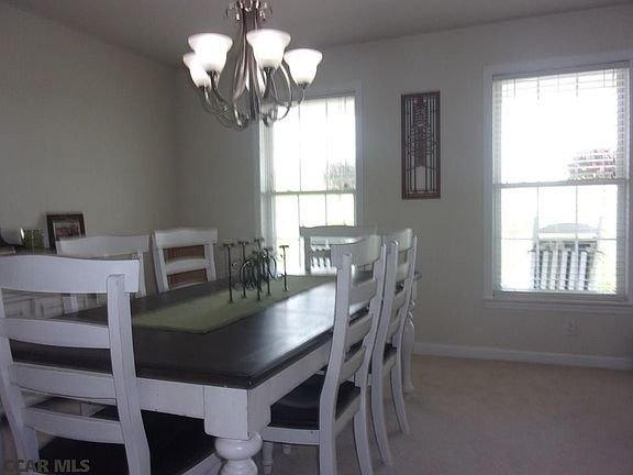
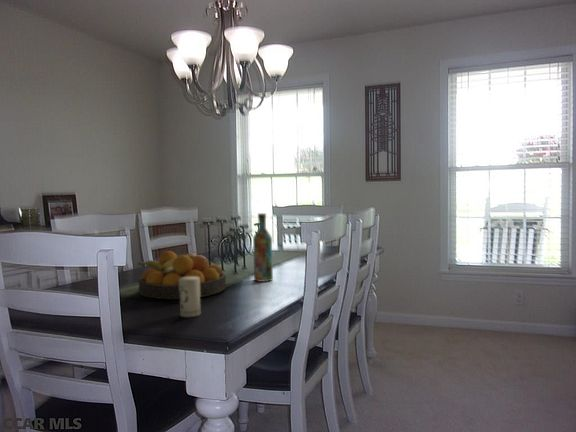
+ fruit bowl [137,250,227,300]
+ wine bottle [252,212,274,283]
+ candle [179,277,201,318]
